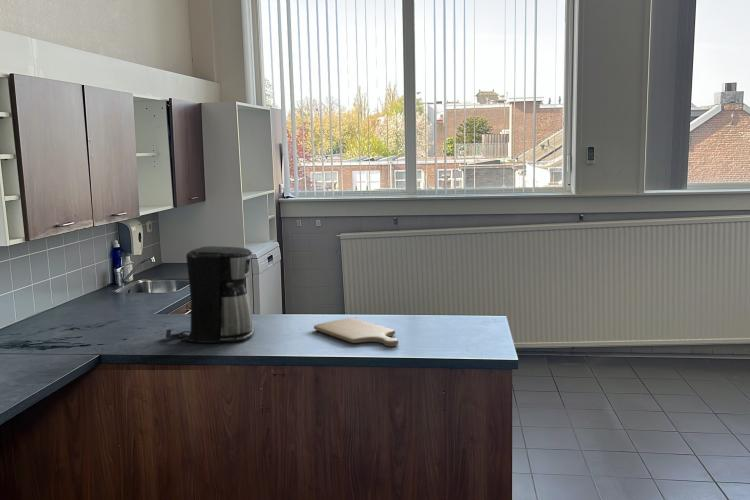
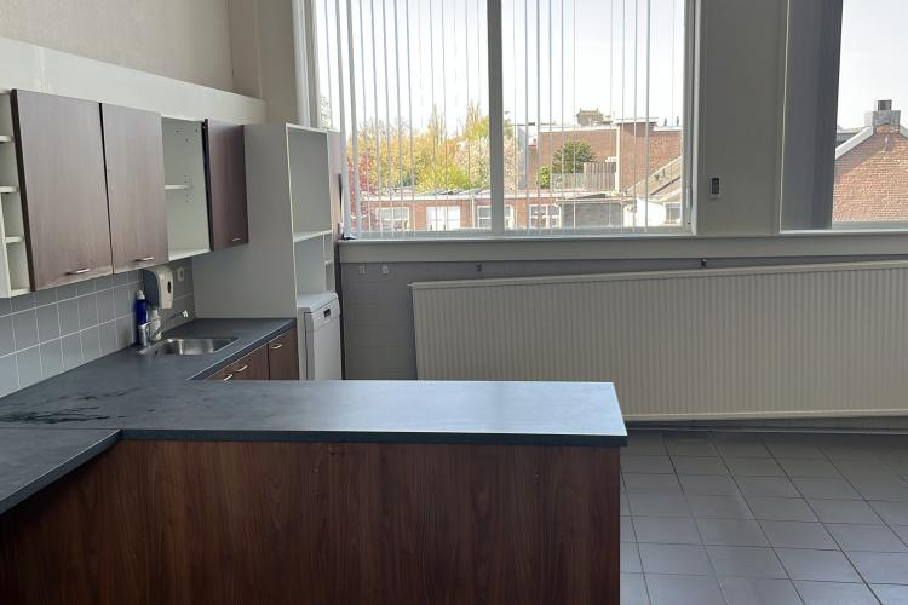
- coffee maker [165,245,255,344]
- chopping board [313,317,399,347]
